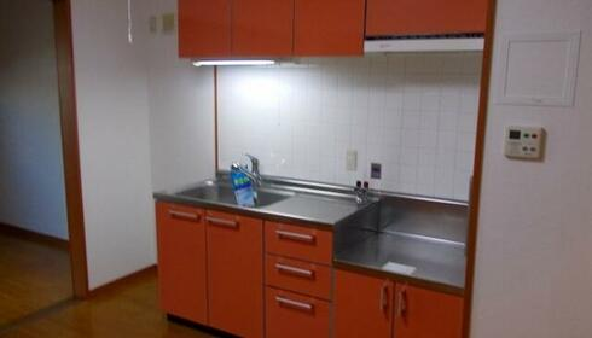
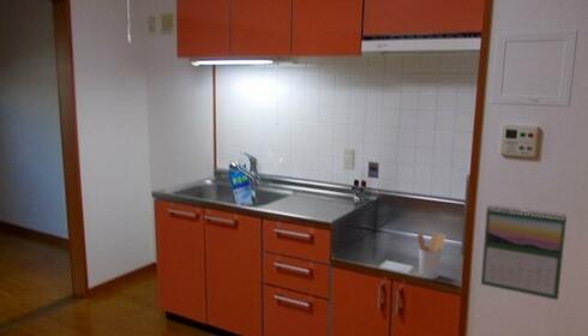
+ calendar [480,204,568,301]
+ utensil holder [416,230,449,281]
